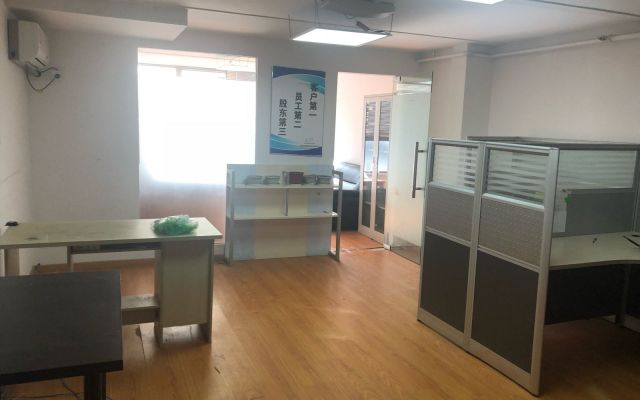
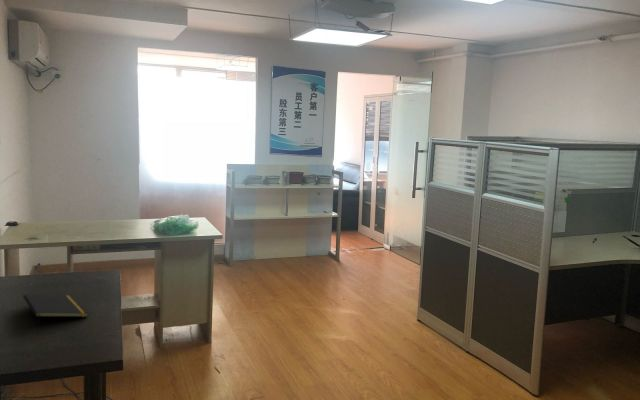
+ notepad [22,293,89,327]
